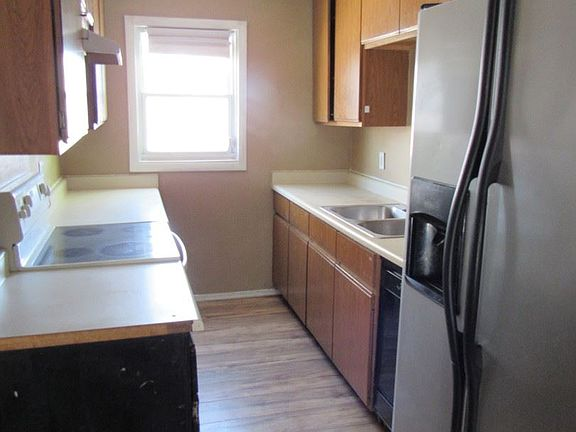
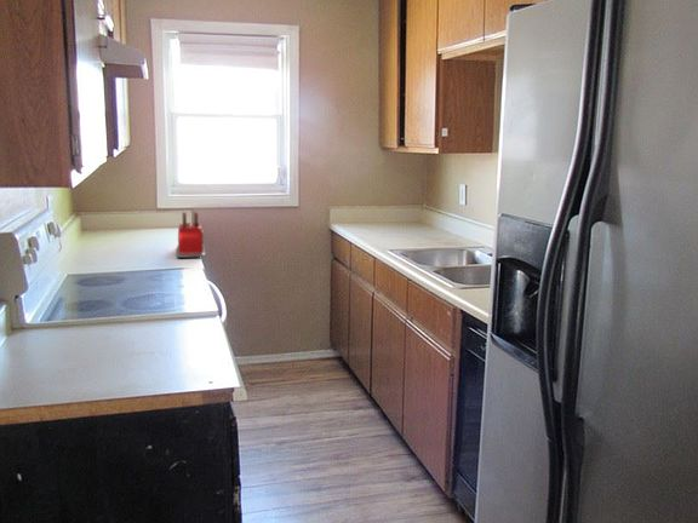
+ toaster [174,211,207,259]
